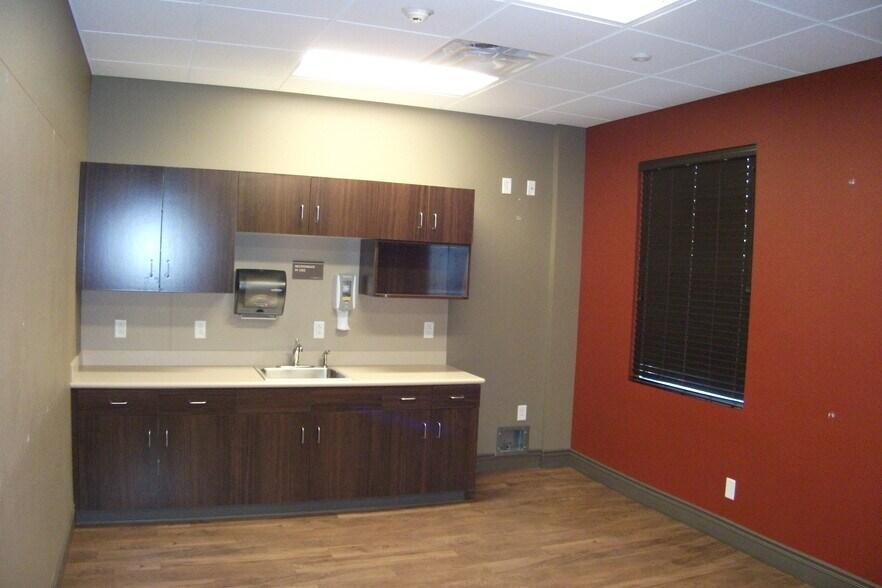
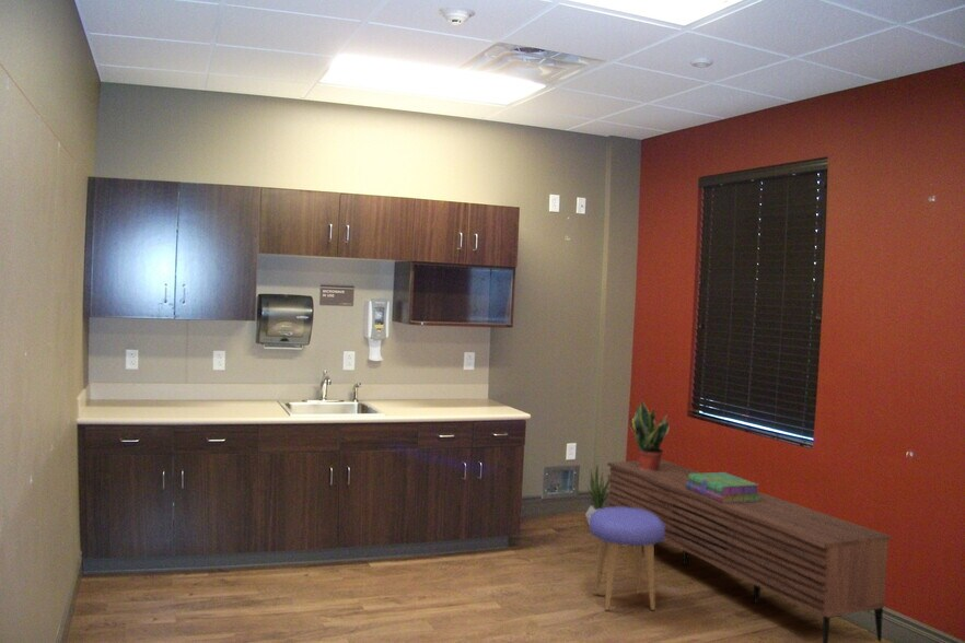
+ potted plant [628,397,671,471]
+ stool [589,506,664,611]
+ potted plant [584,466,611,527]
+ stack of books [686,471,760,503]
+ sideboard [605,458,893,643]
